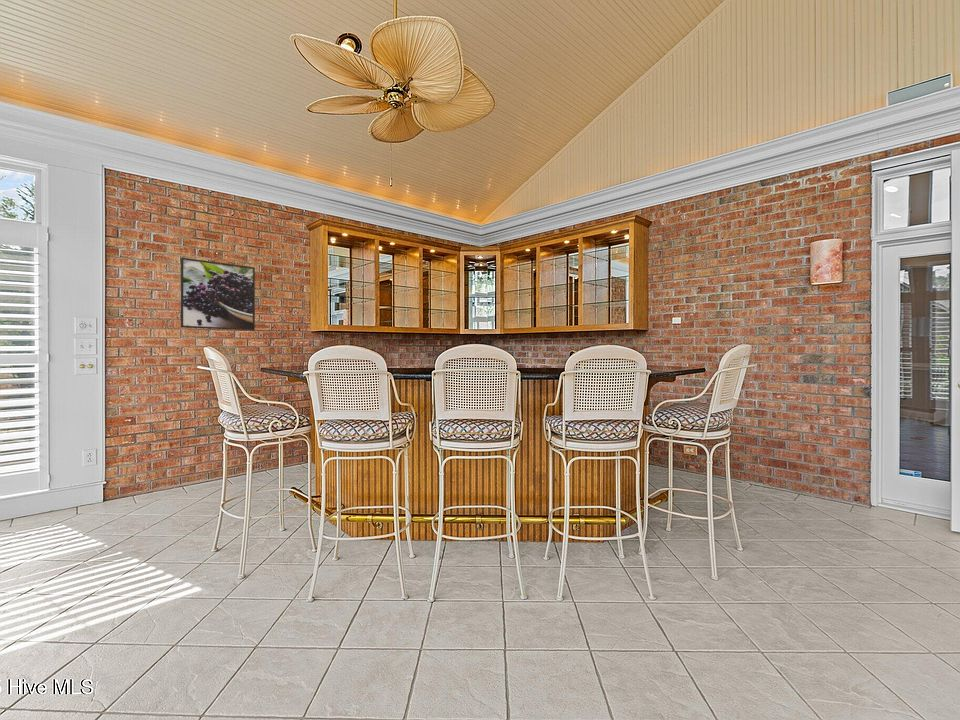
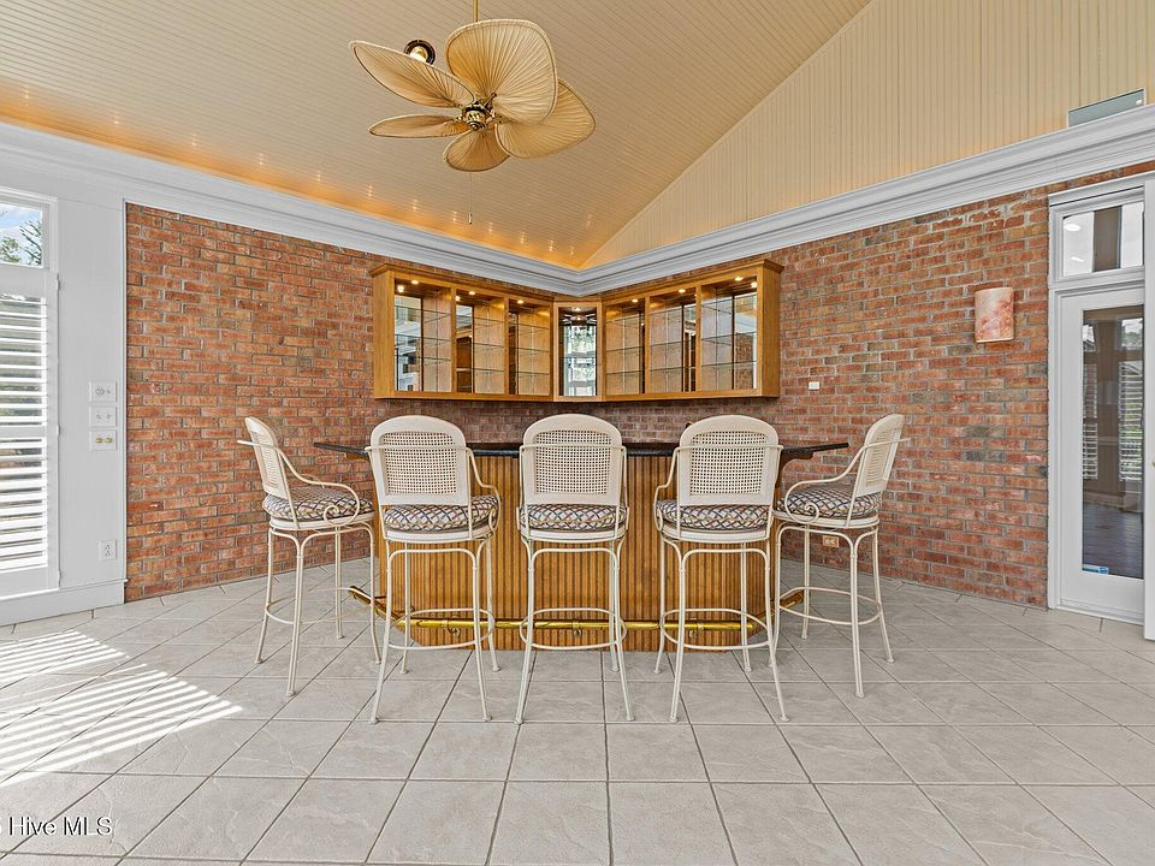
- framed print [180,257,256,332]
